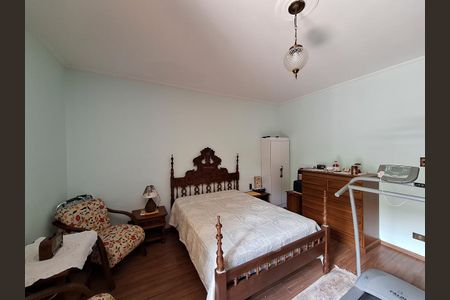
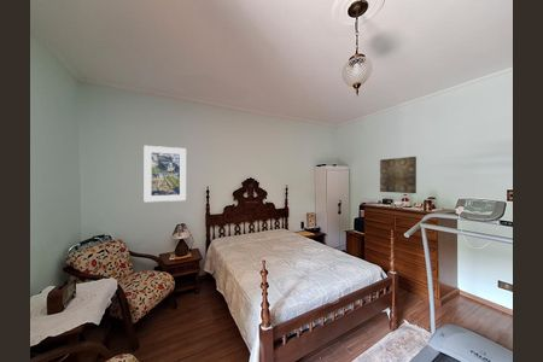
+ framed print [144,145,187,203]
+ wall art [379,156,418,194]
